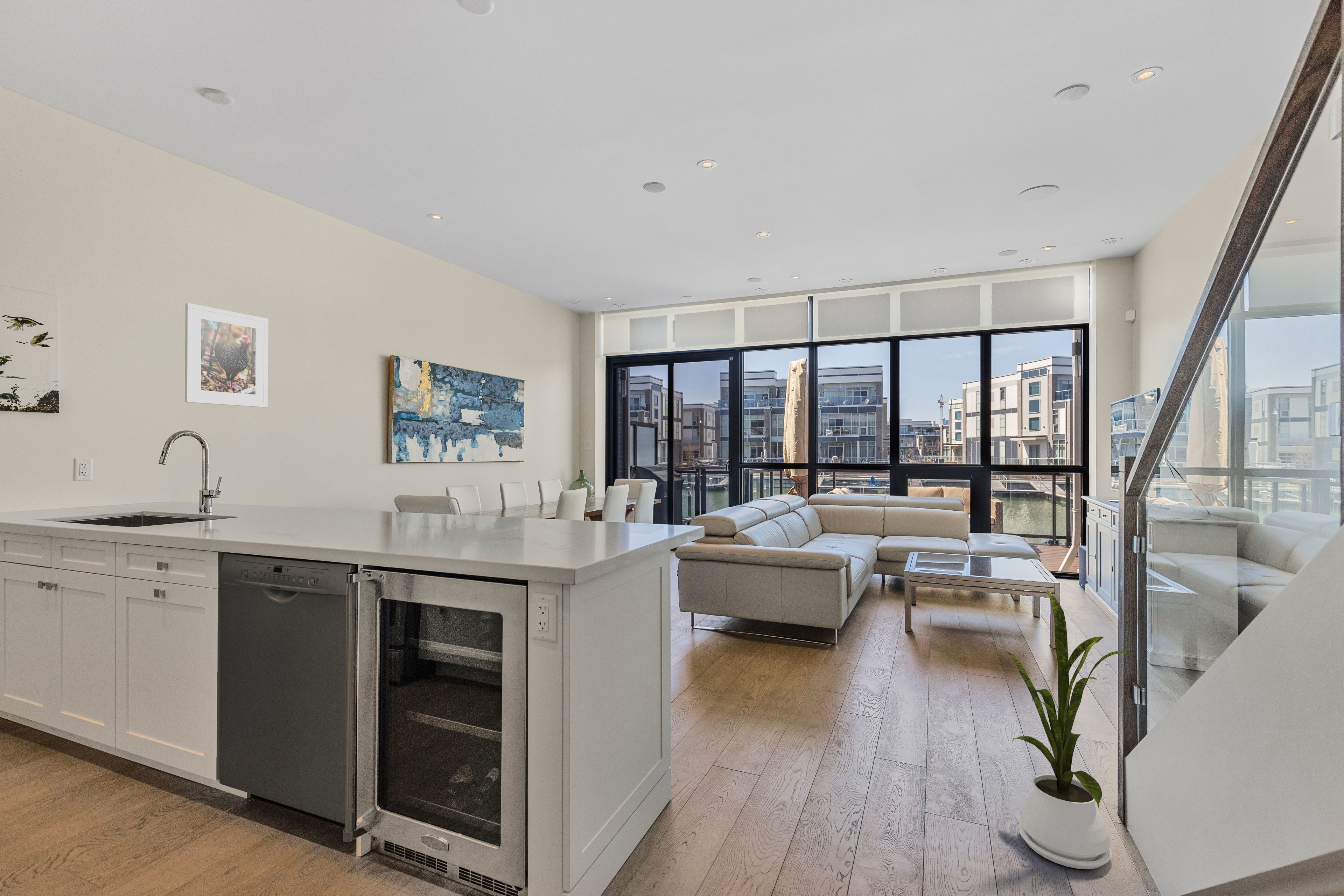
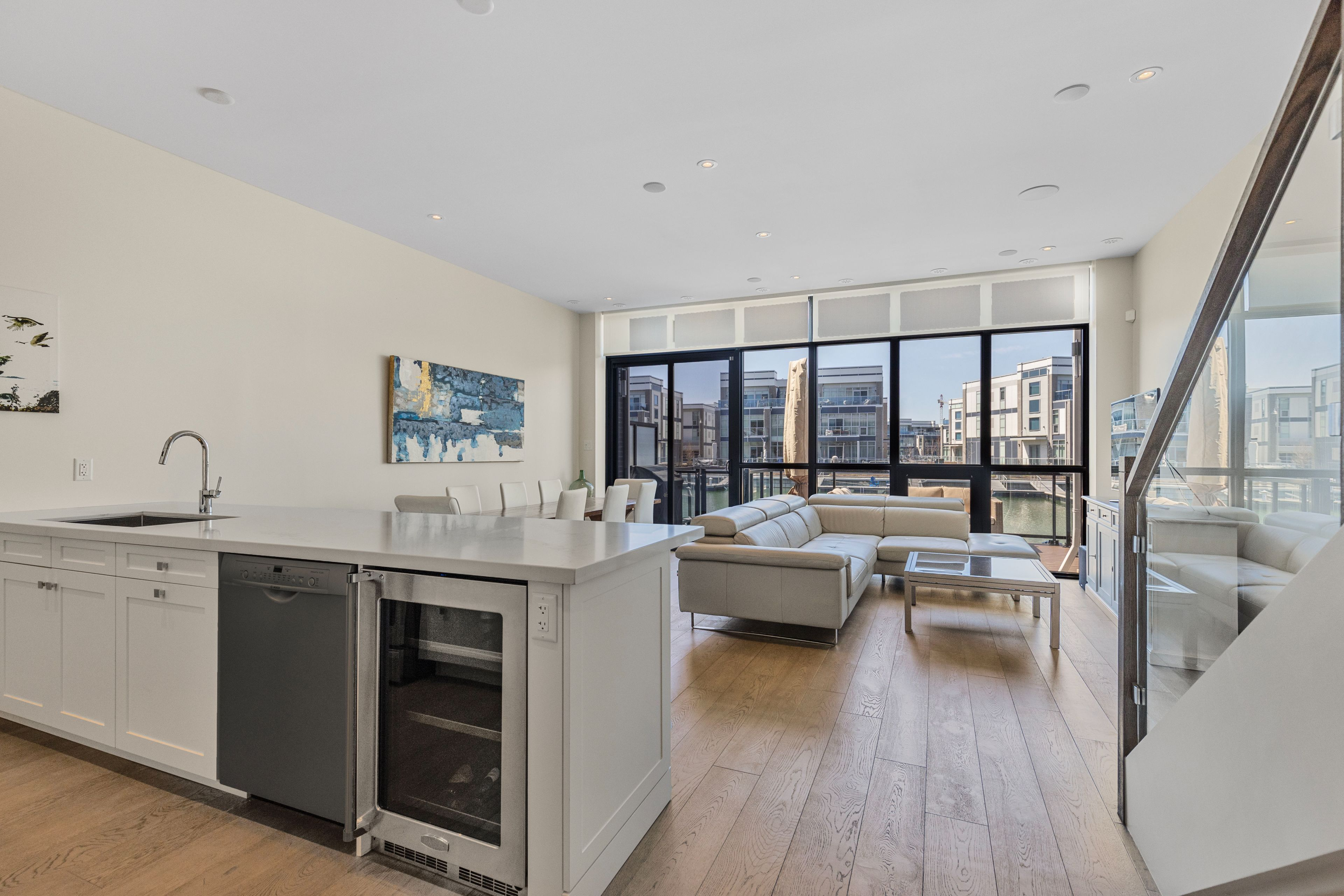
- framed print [184,303,268,408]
- house plant [1004,589,1137,870]
